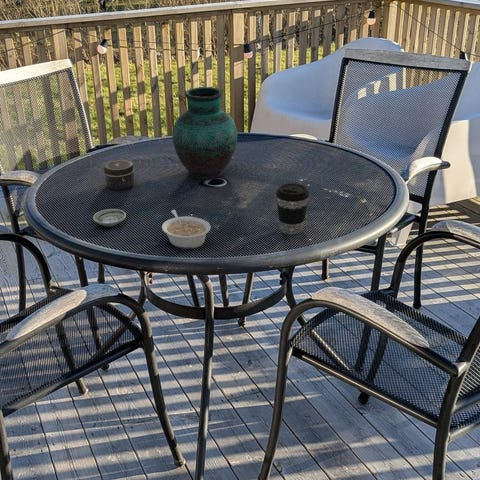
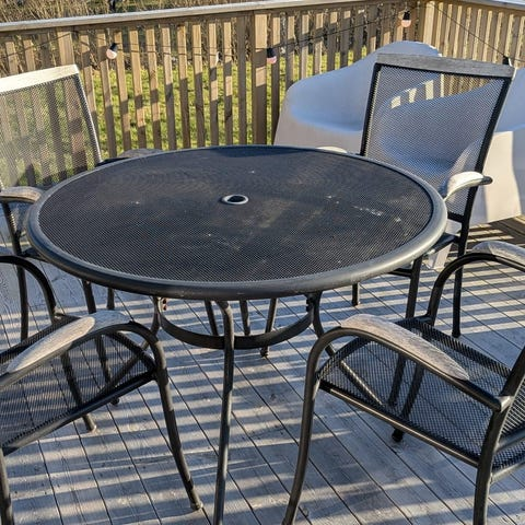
- vase [172,86,238,180]
- legume [161,209,212,250]
- coffee cup [275,182,310,236]
- saucer [92,208,127,228]
- jar [103,159,135,191]
